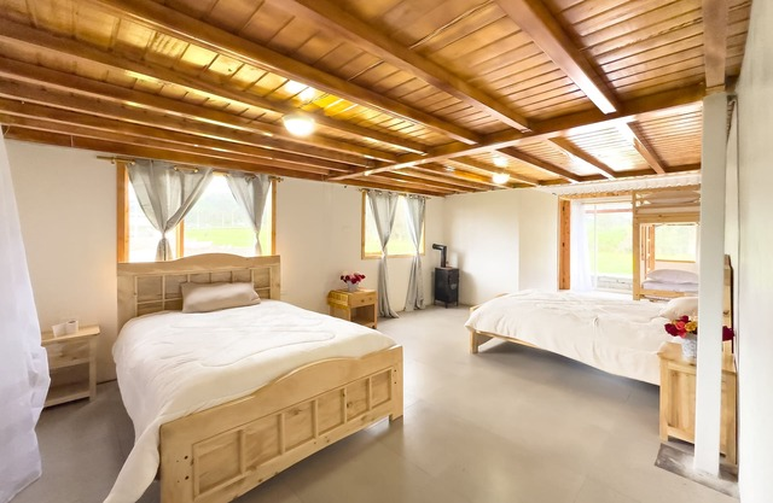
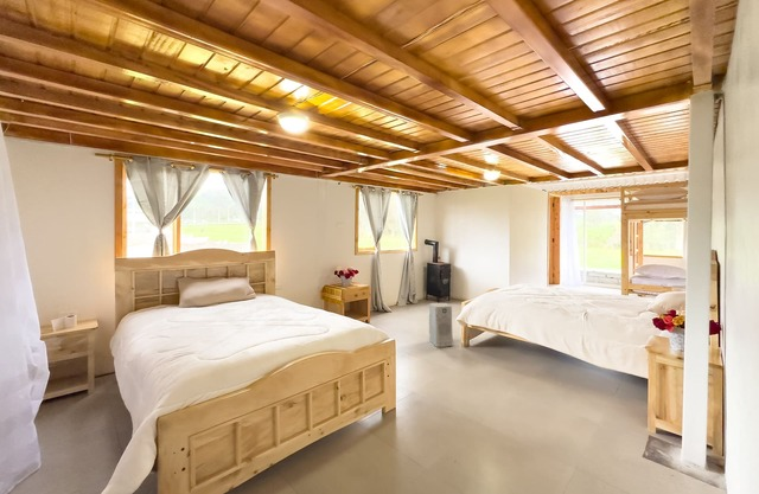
+ air purifier [428,302,454,348]
